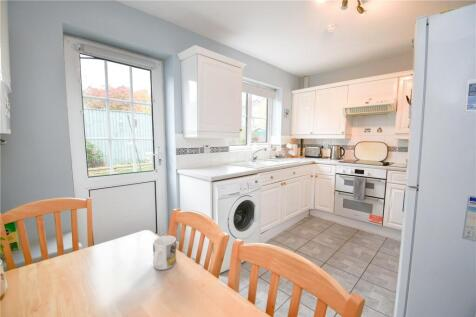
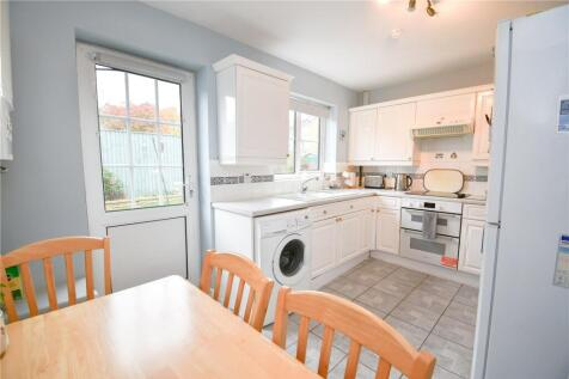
- mug [152,235,177,271]
